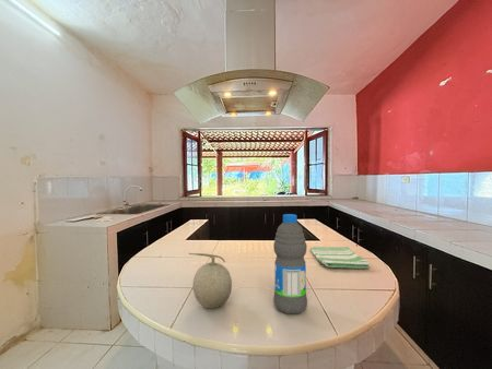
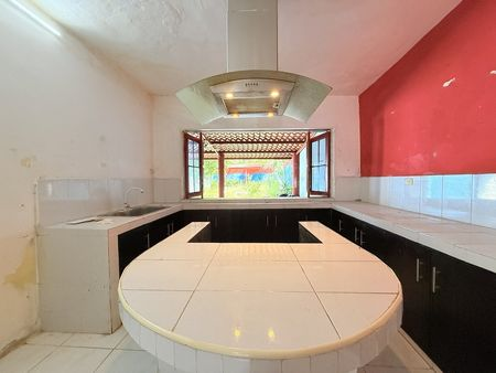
- water bottle [272,213,308,316]
- fruit [188,252,233,309]
- dish towel [309,246,371,270]
